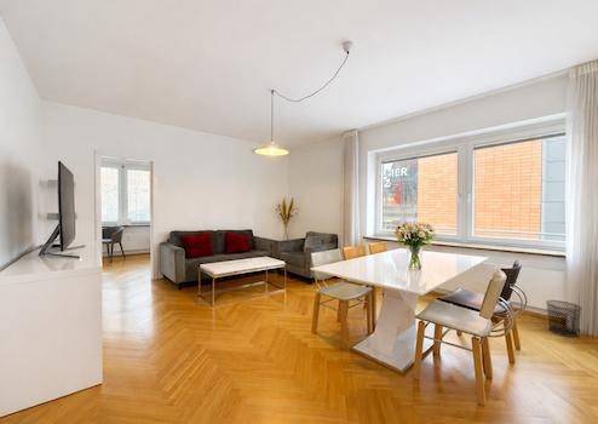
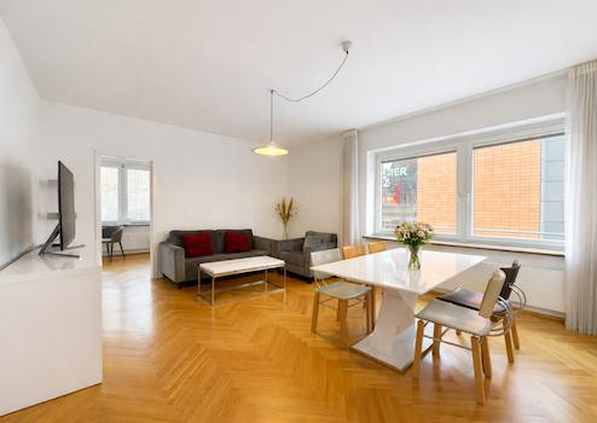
- waste bin [545,299,583,338]
